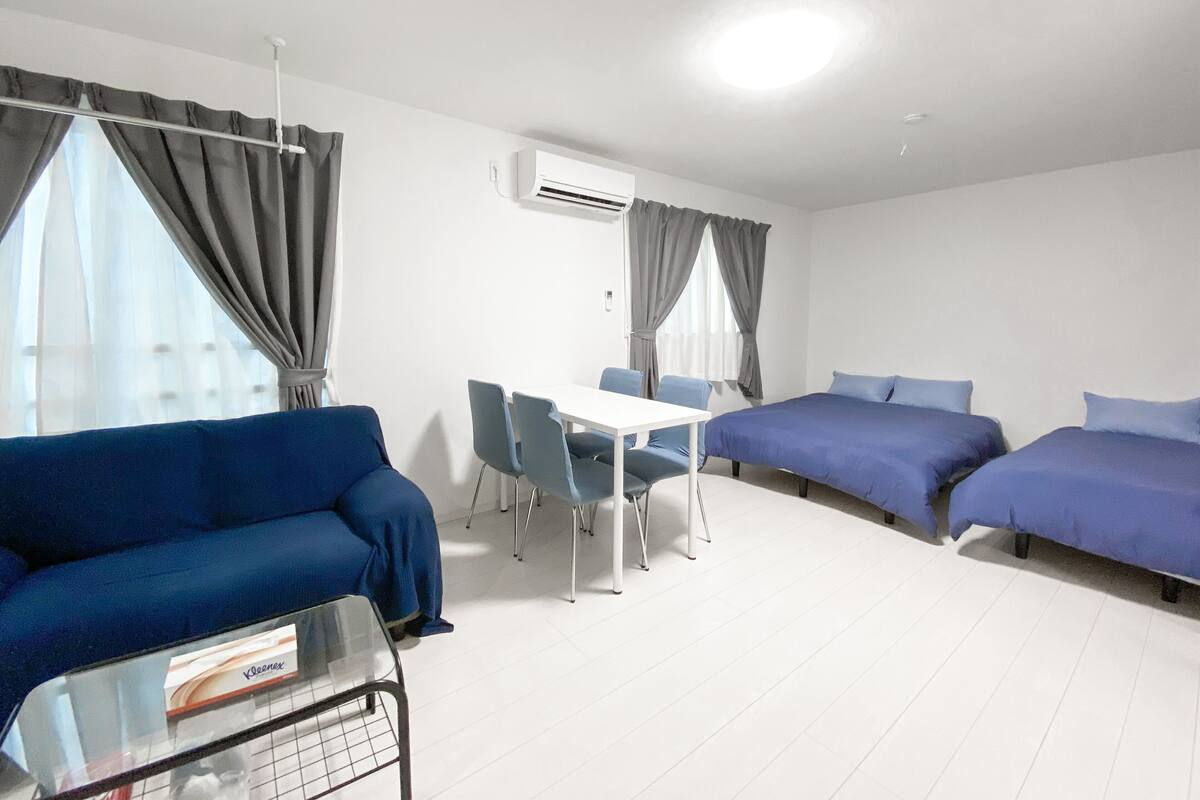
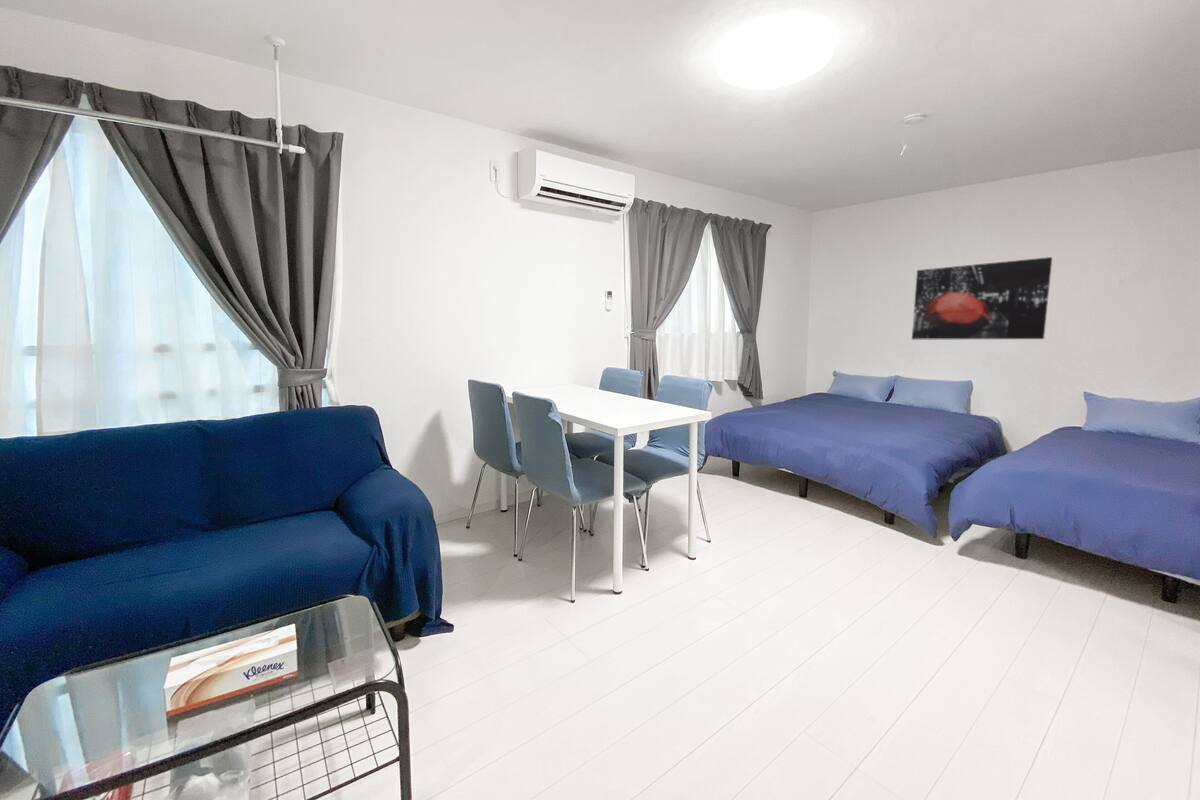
+ wall art [911,256,1053,341]
